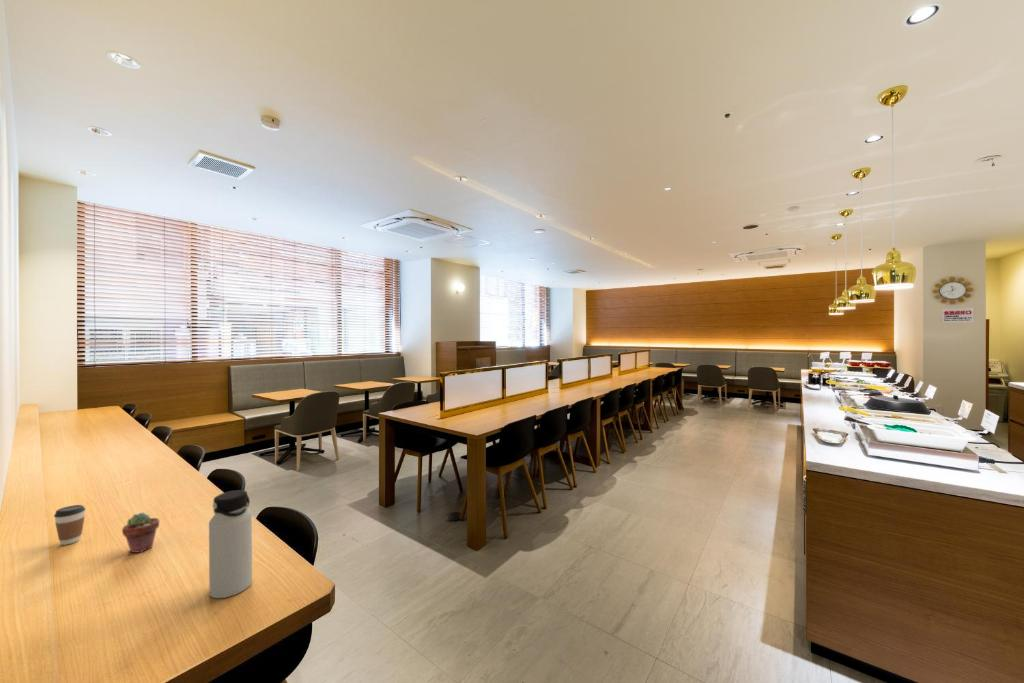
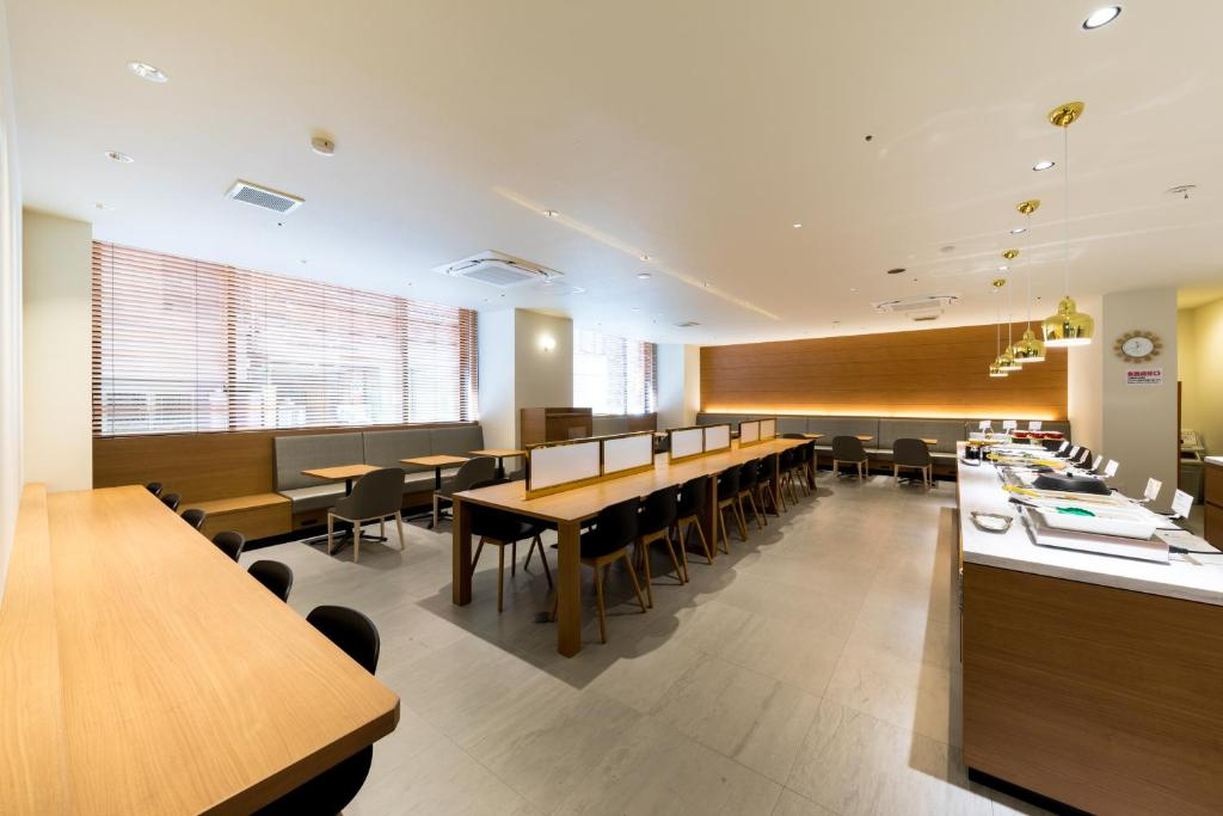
- potted succulent [121,512,160,554]
- coffee cup [53,504,87,546]
- water bottle [208,489,253,599]
